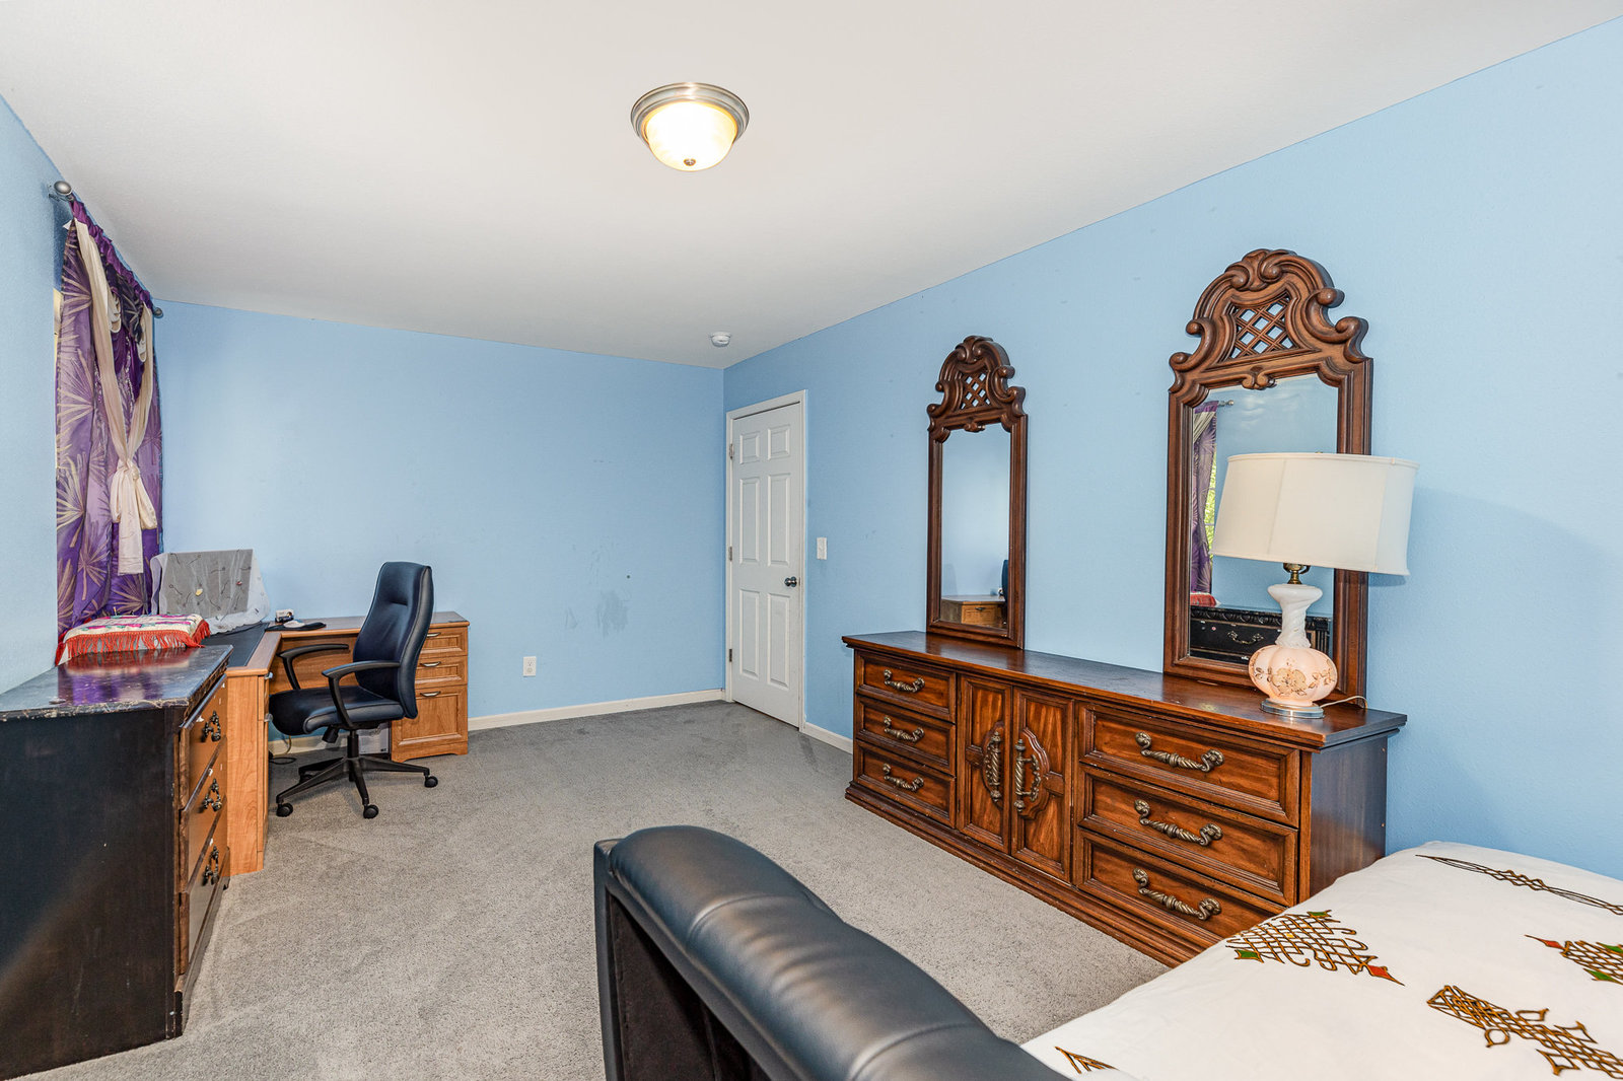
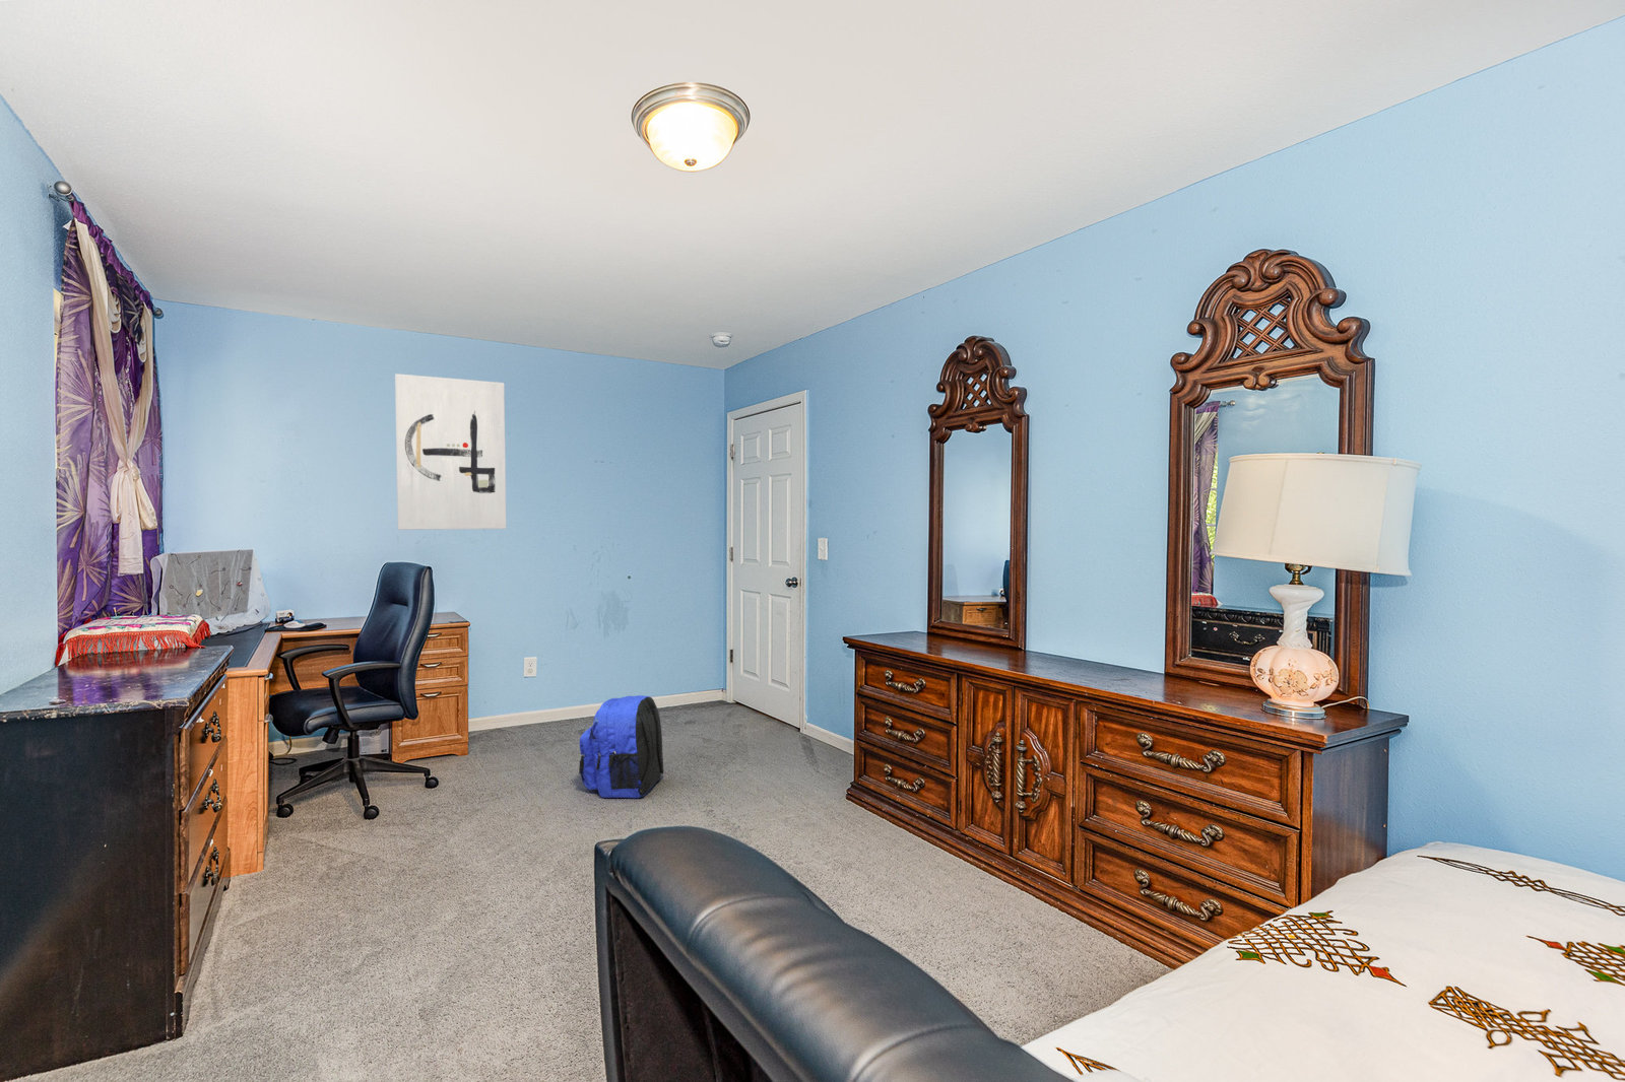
+ wall art [394,372,506,531]
+ backpack [578,694,664,798]
